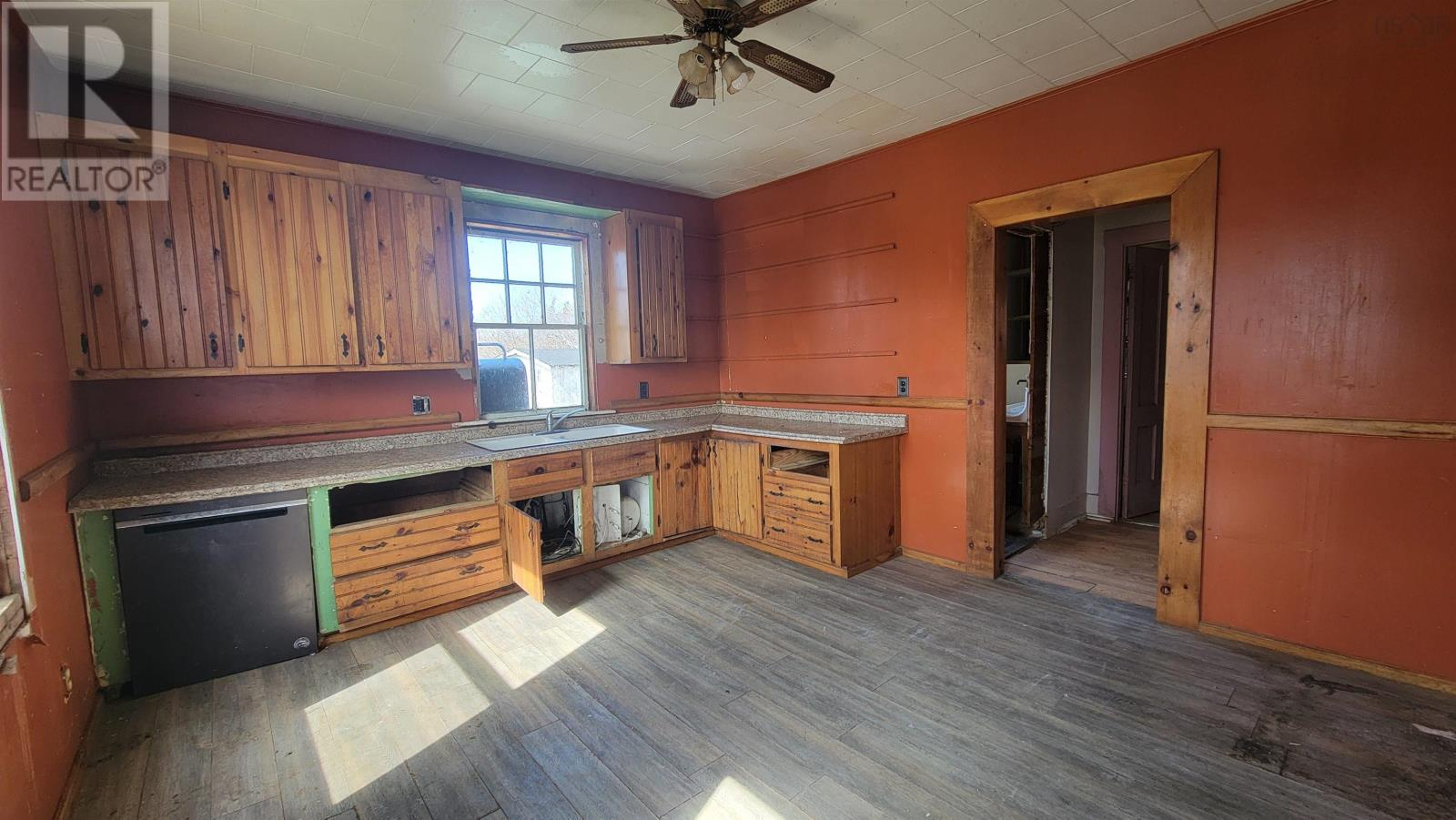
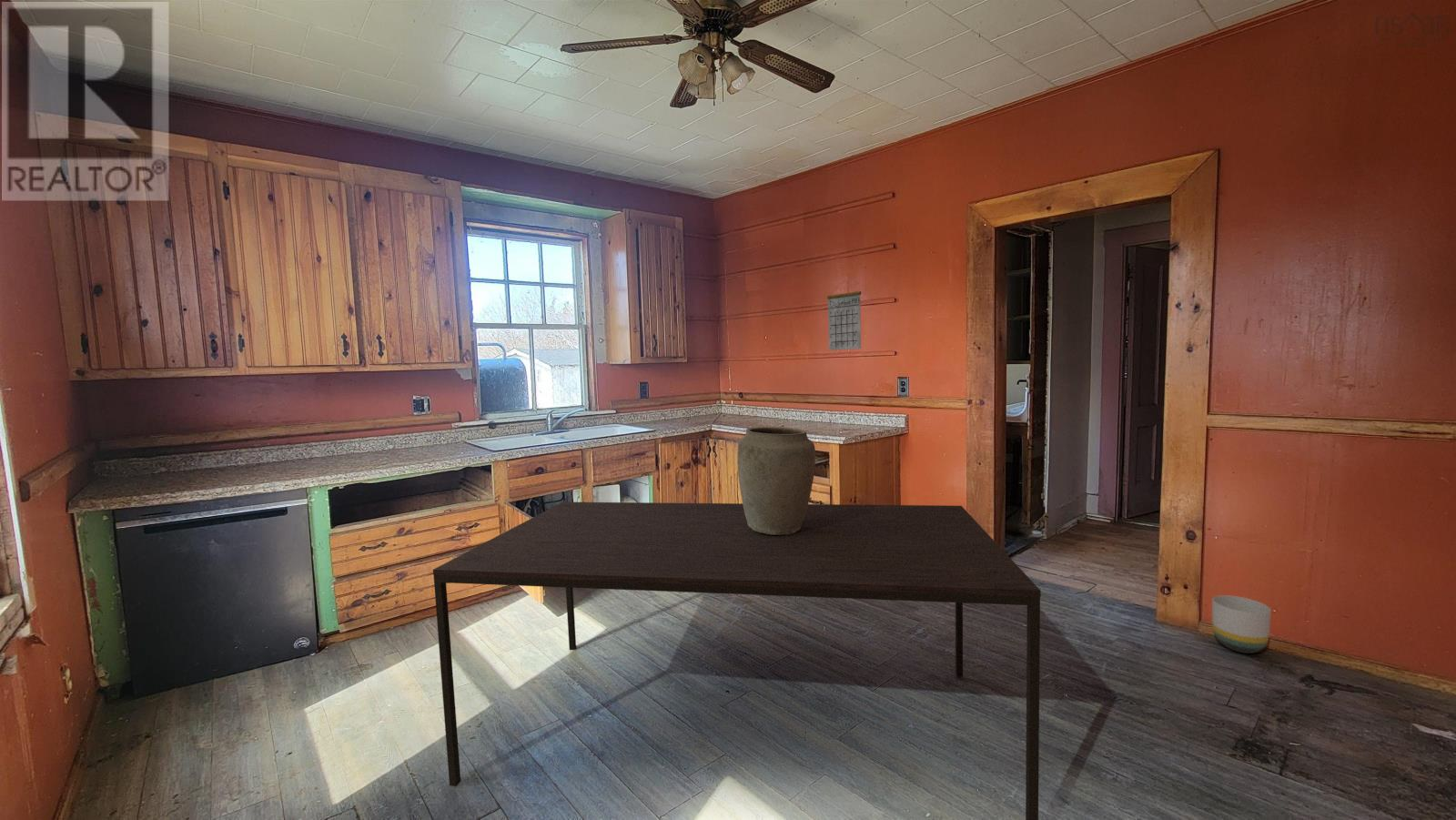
+ calendar [826,279,862,351]
+ vase [736,426,816,535]
+ dining table [432,501,1042,820]
+ planter [1211,594,1272,654]
